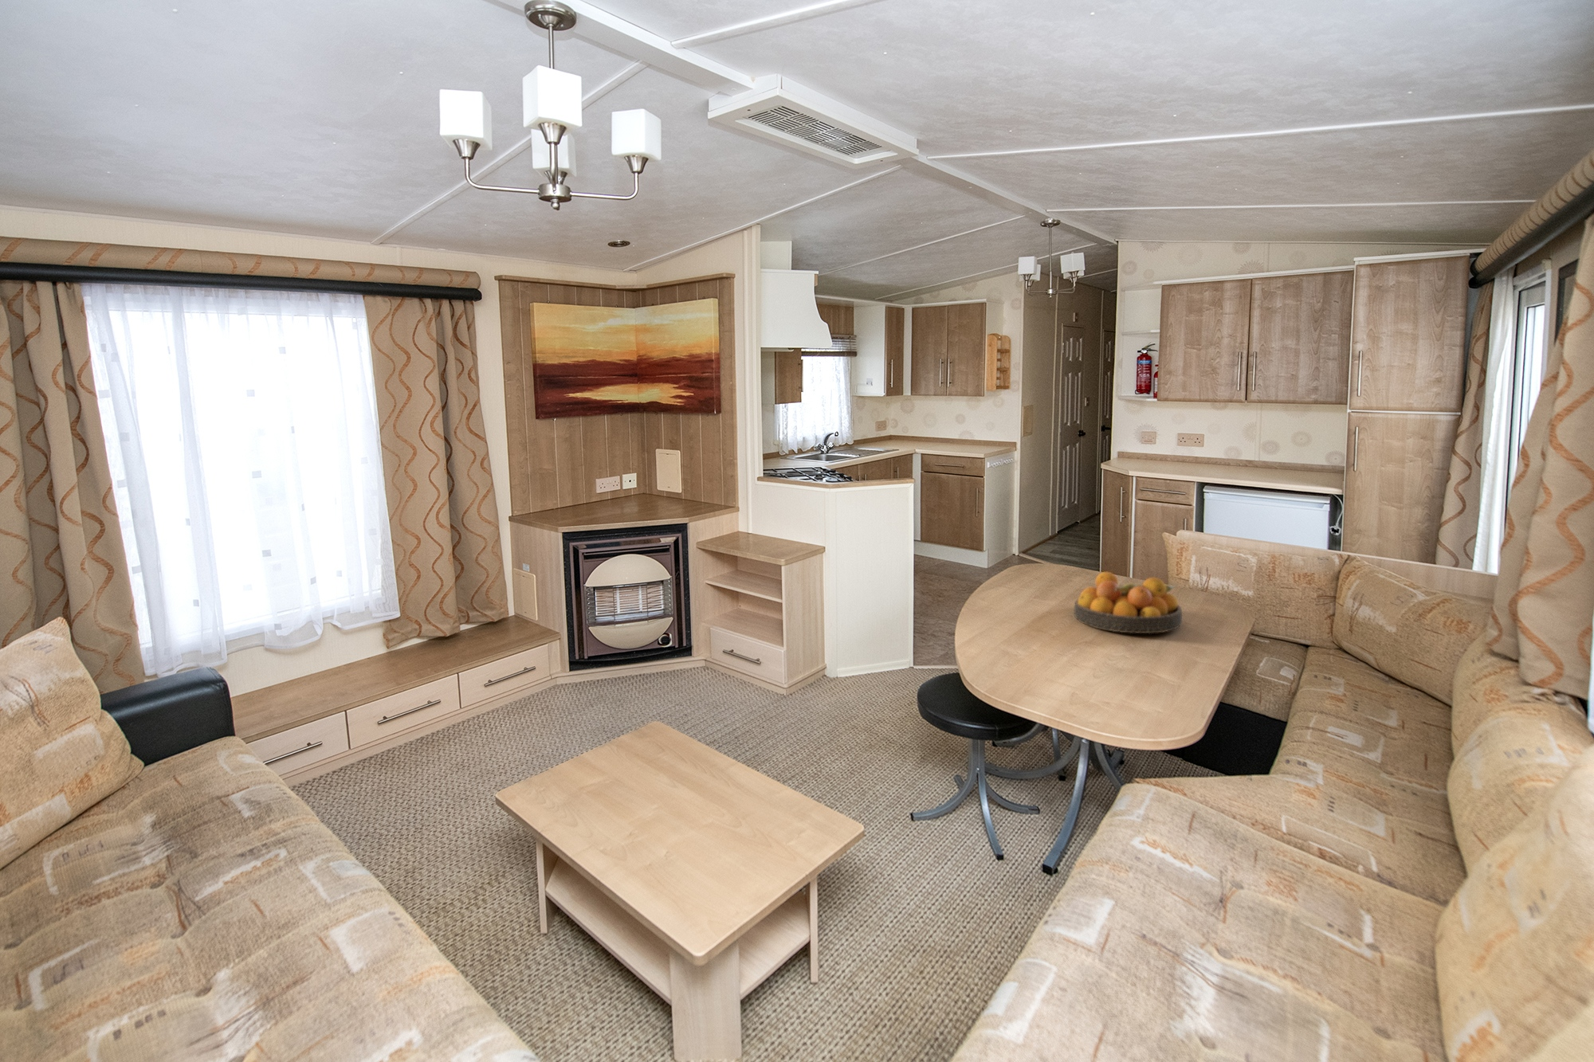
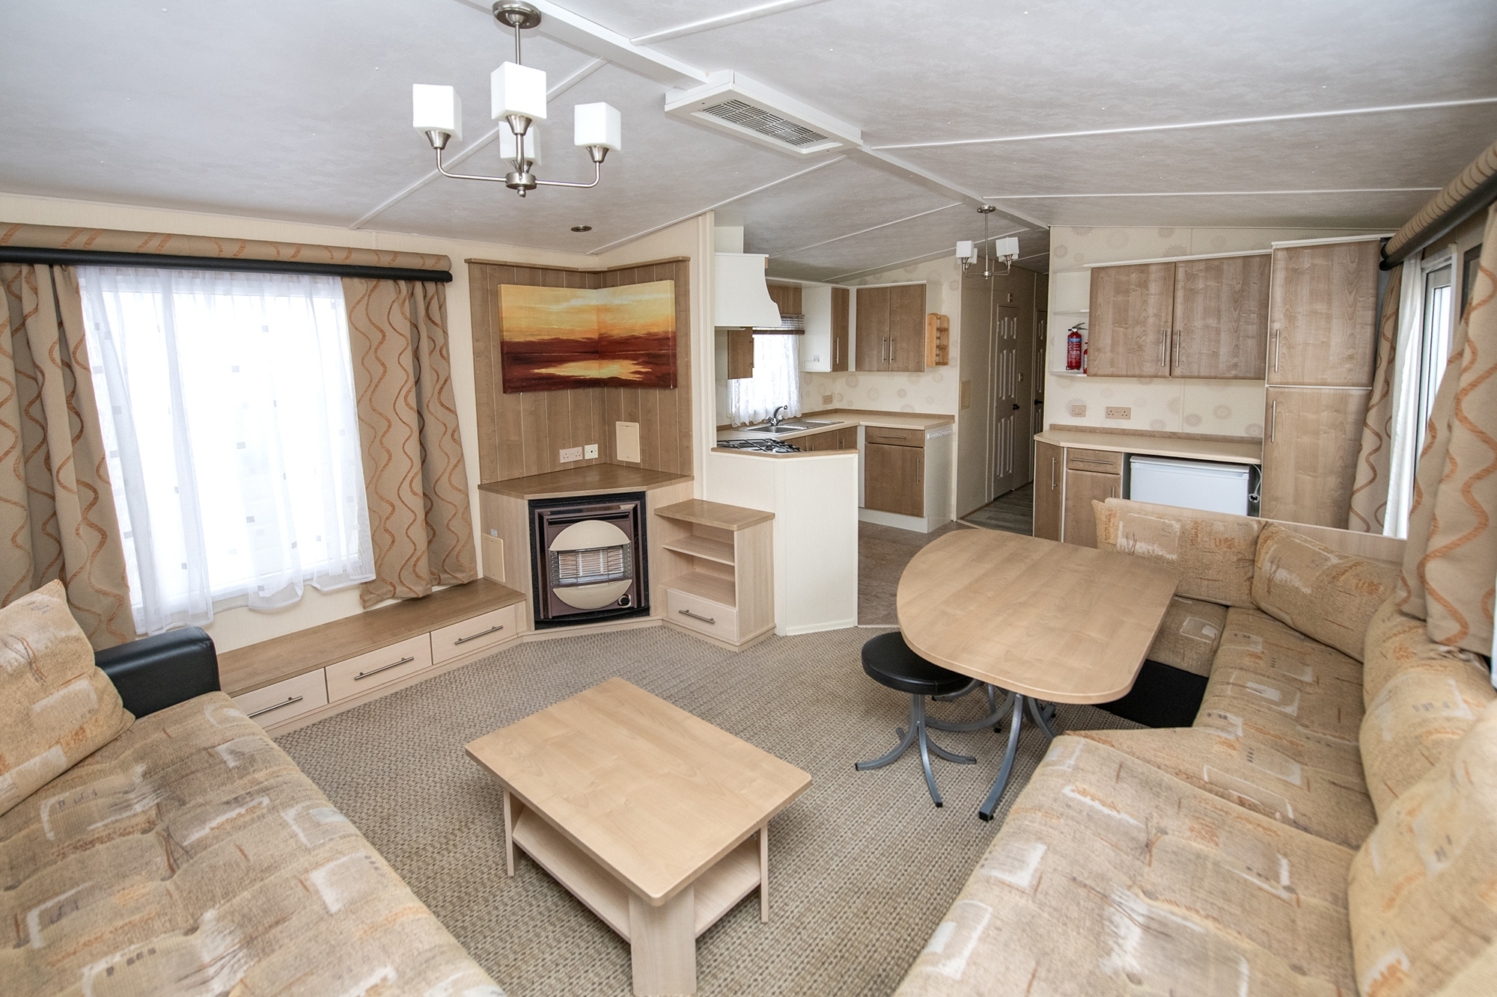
- fruit bowl [1074,571,1183,634]
